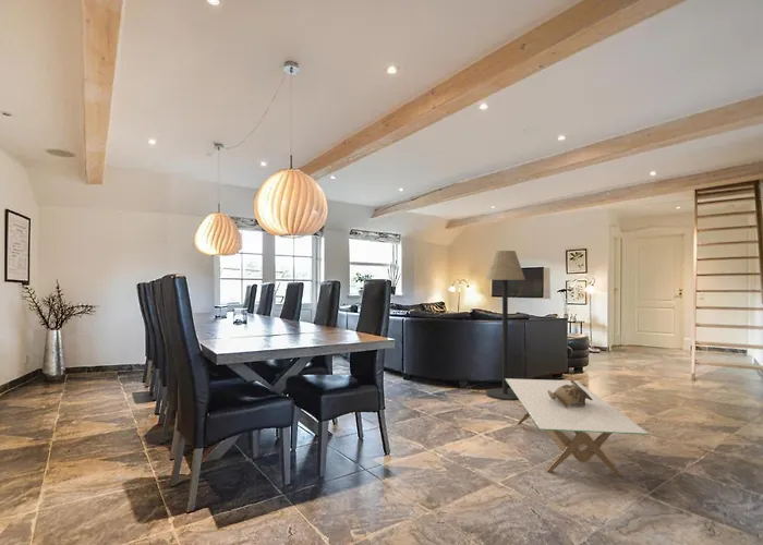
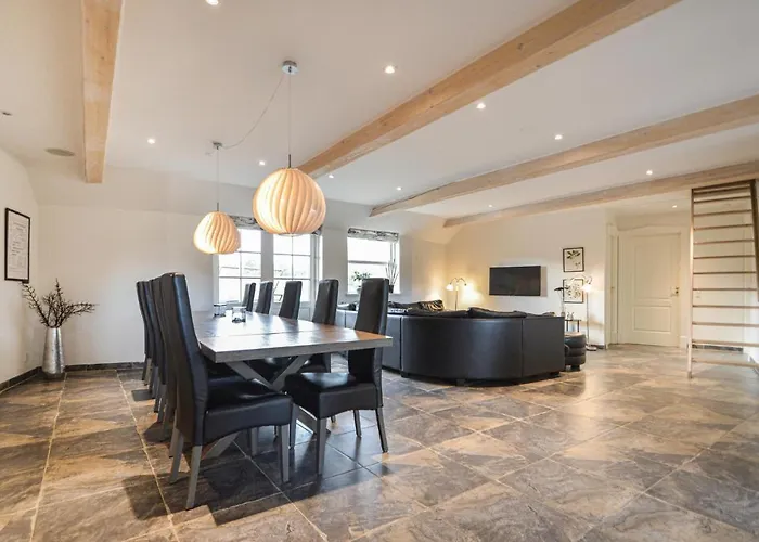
- decorative bowl [548,378,593,408]
- coffee table [506,378,650,477]
- floor lamp [484,250,526,401]
